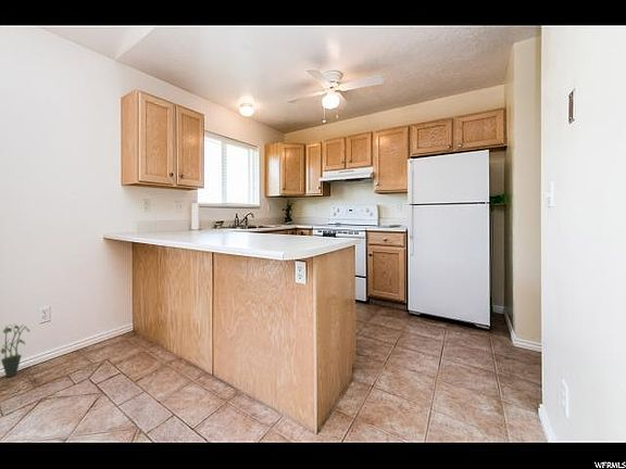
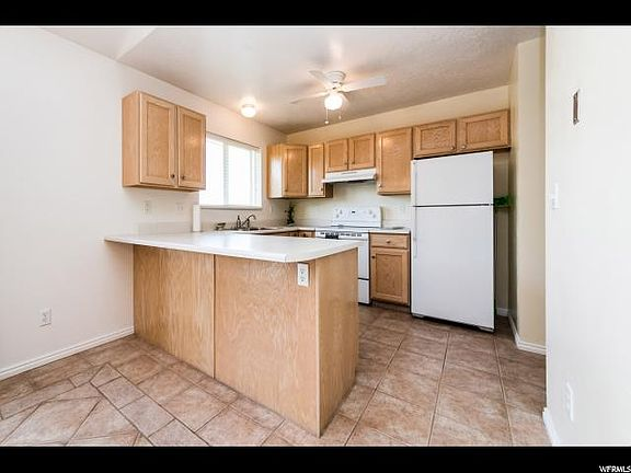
- potted plant [0,322,32,378]
